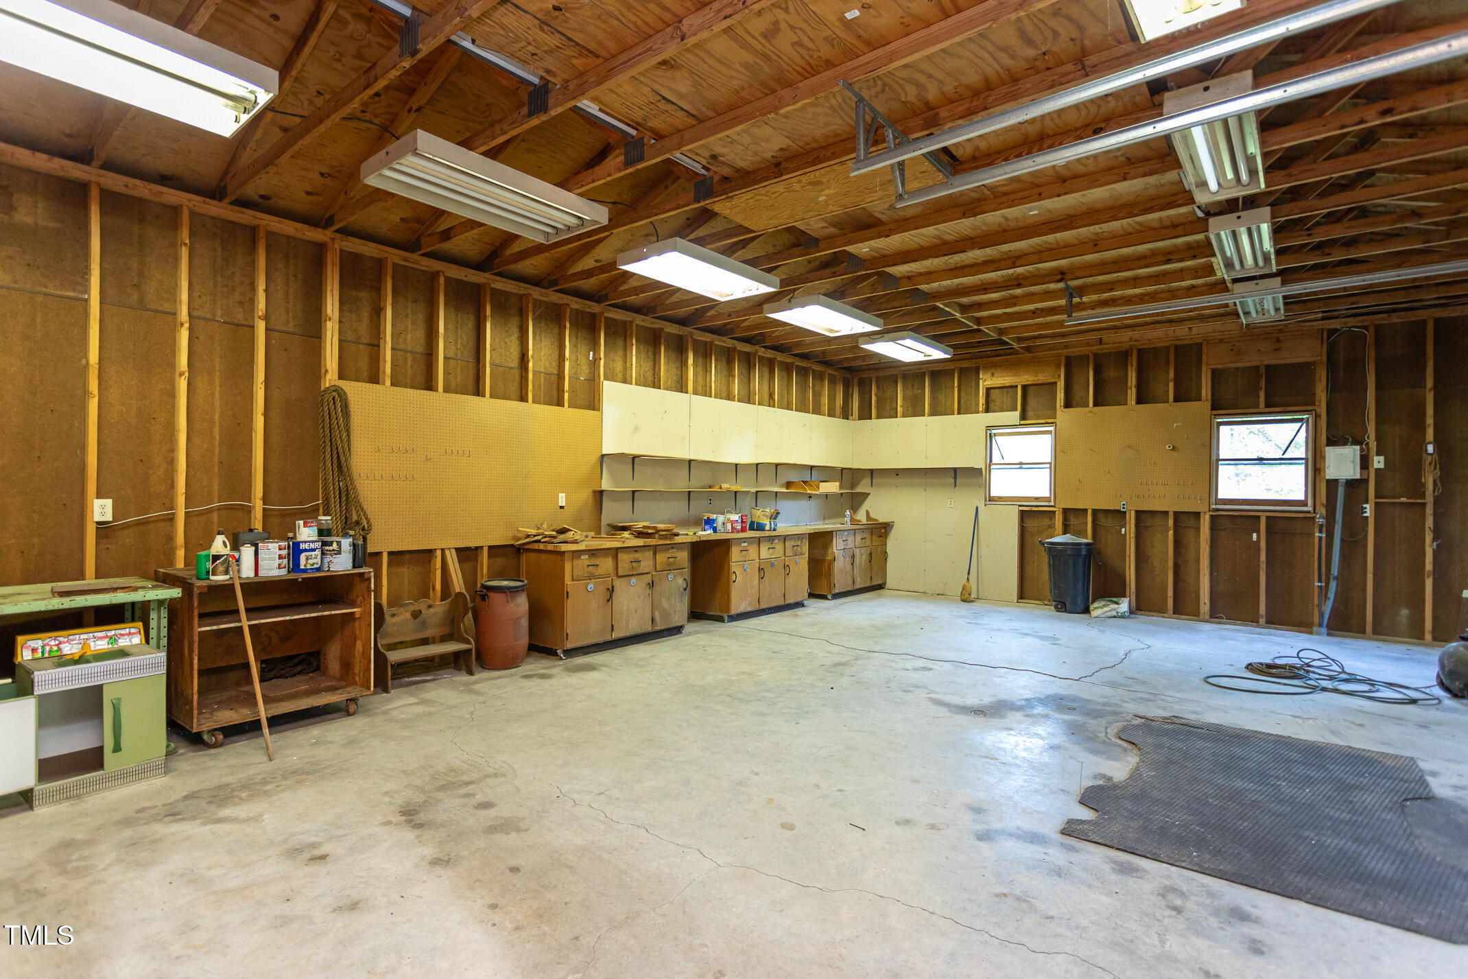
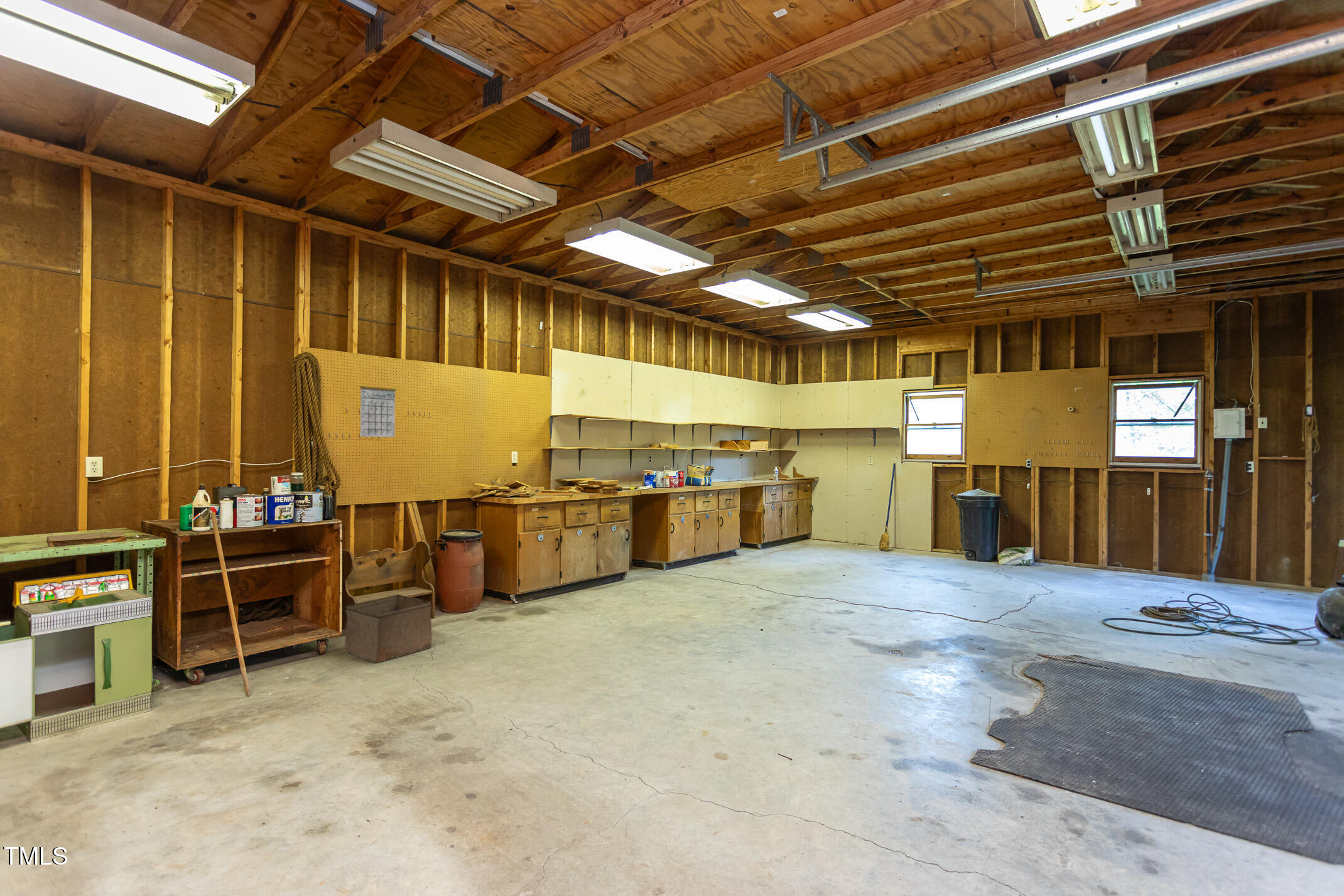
+ storage bin [344,594,433,664]
+ calendar [359,375,397,438]
